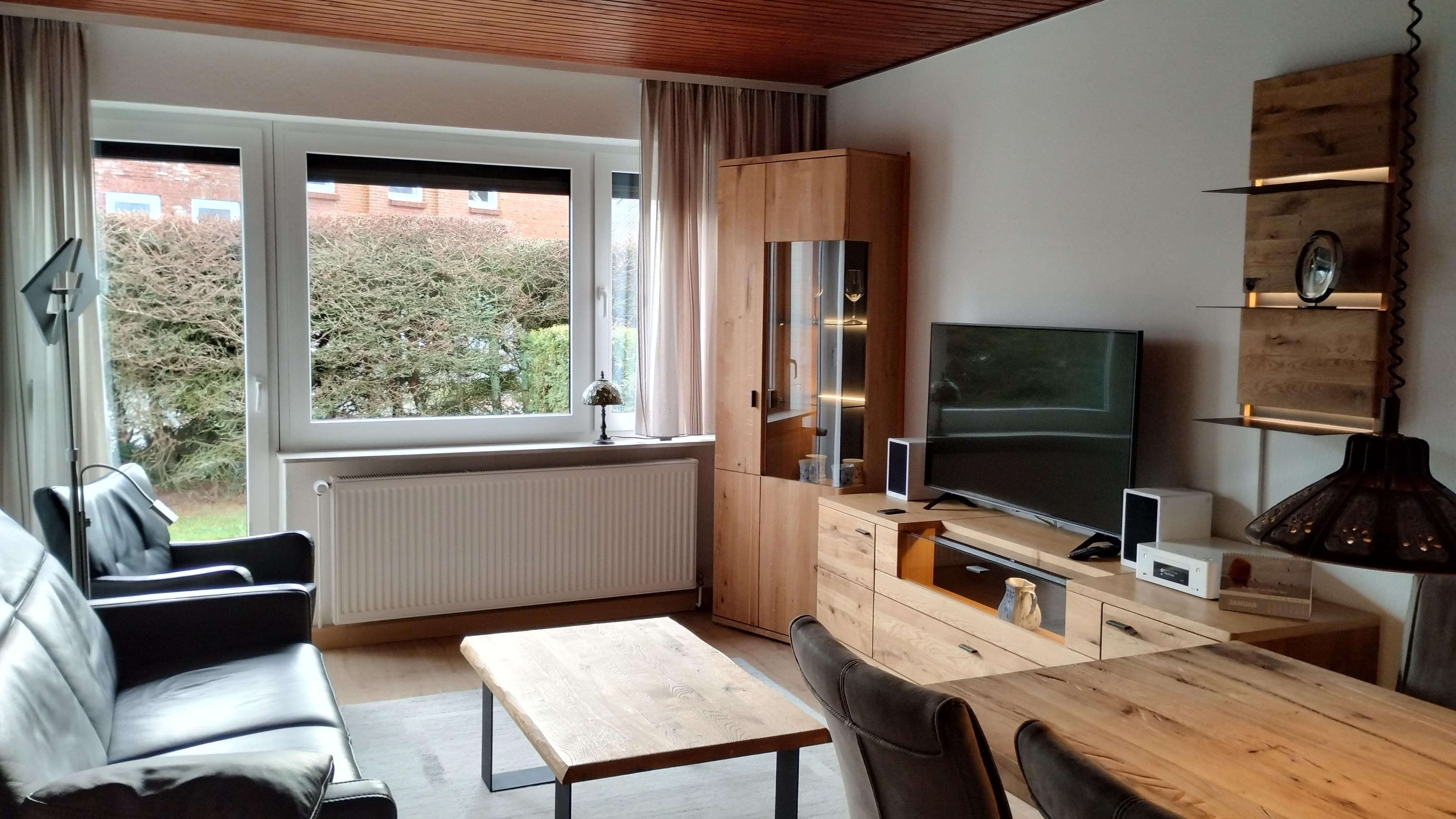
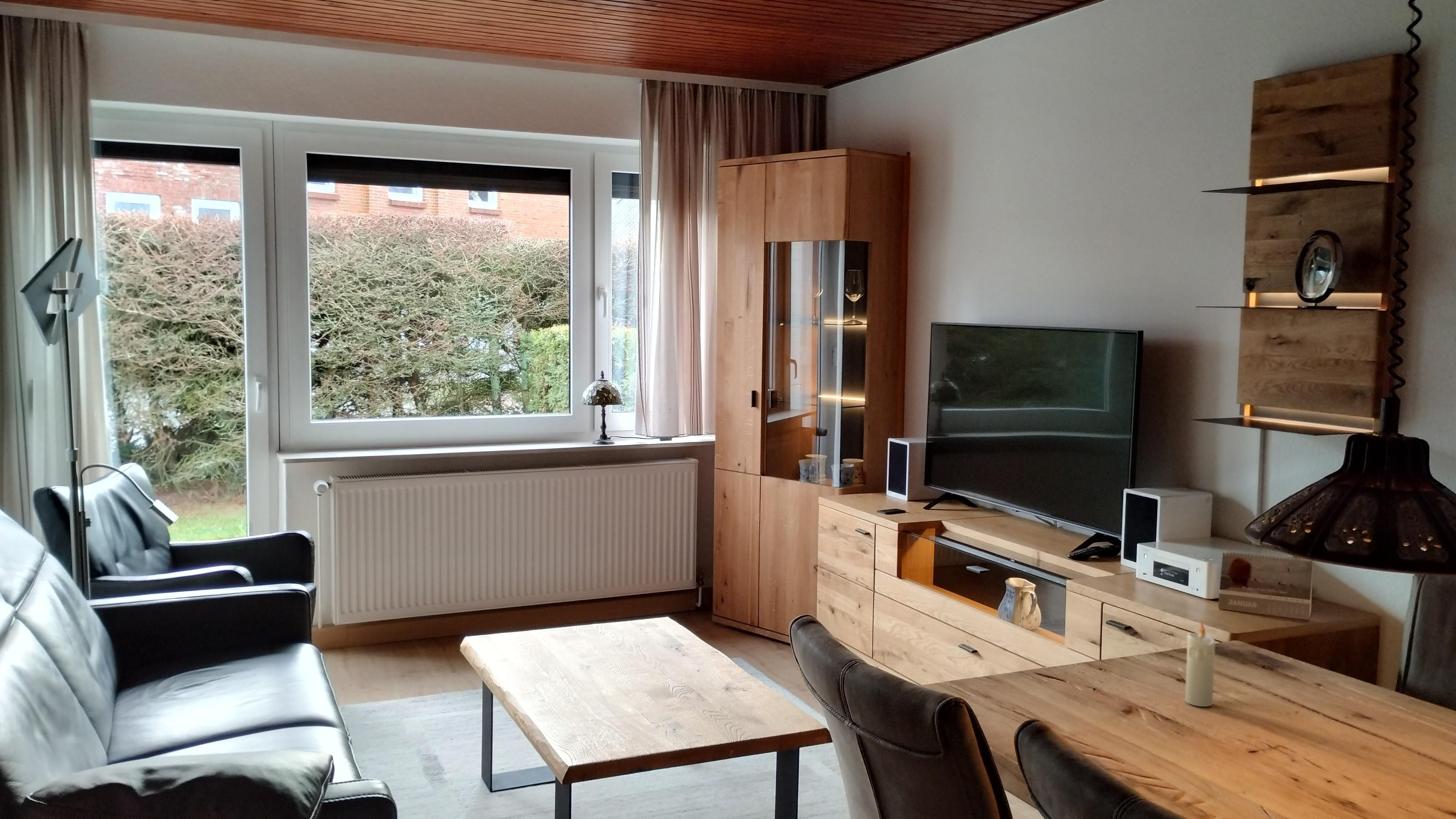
+ candle [1185,621,1215,707]
